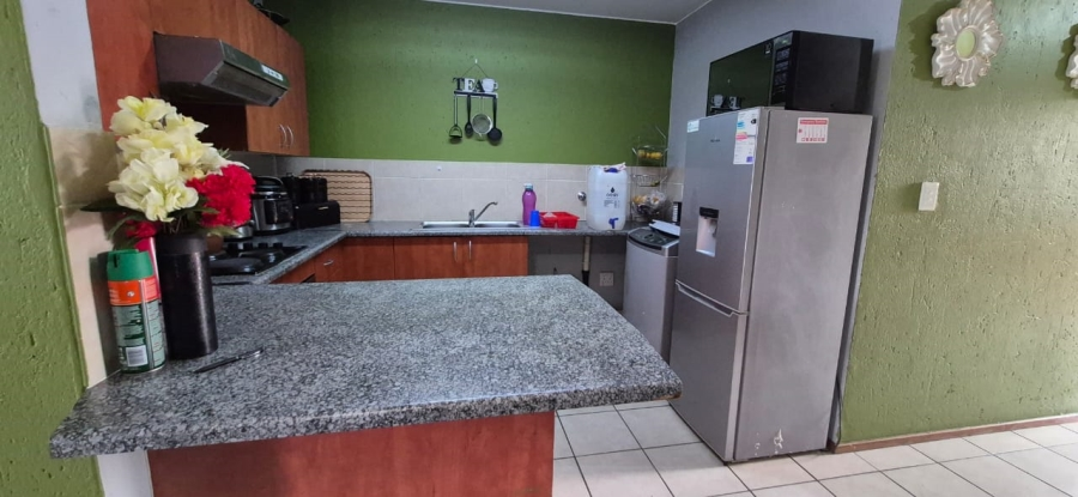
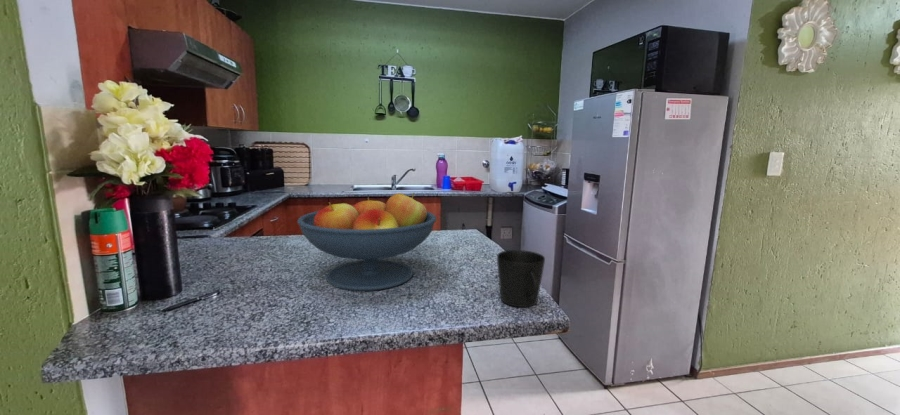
+ cup [496,249,546,308]
+ fruit bowl [296,192,437,291]
